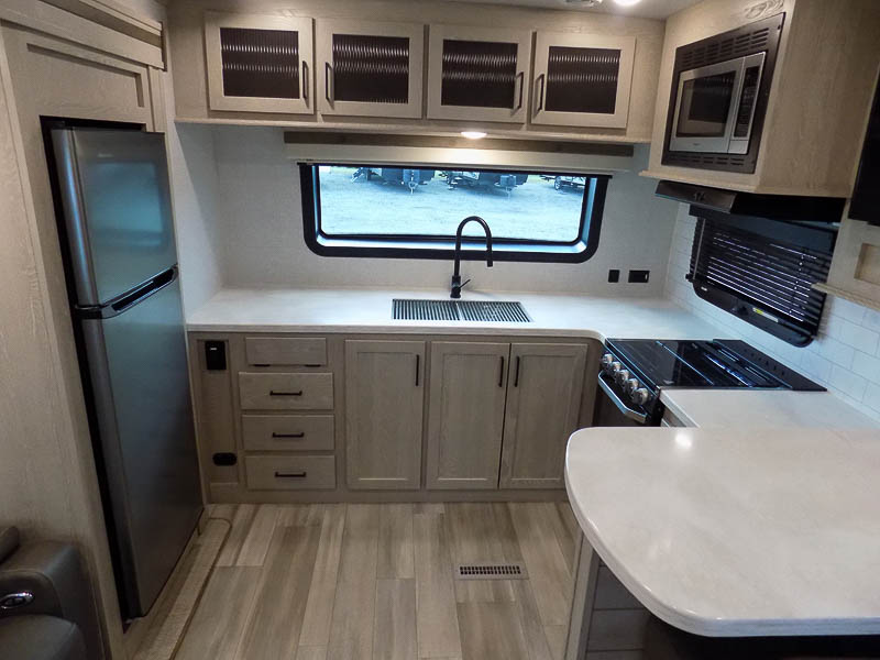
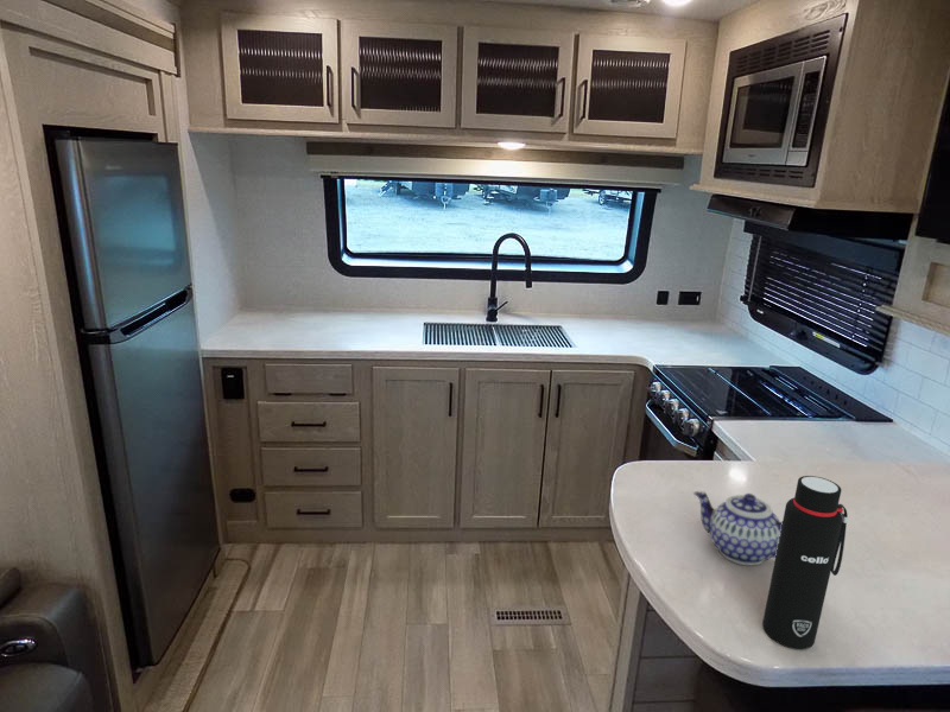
+ teapot [692,490,783,566]
+ water bottle [761,475,849,650]
